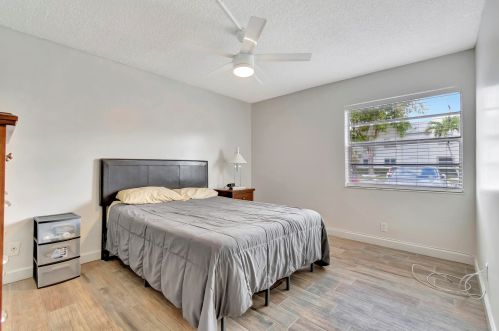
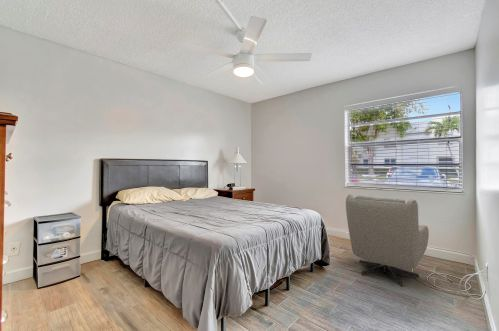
+ armchair [345,194,430,287]
